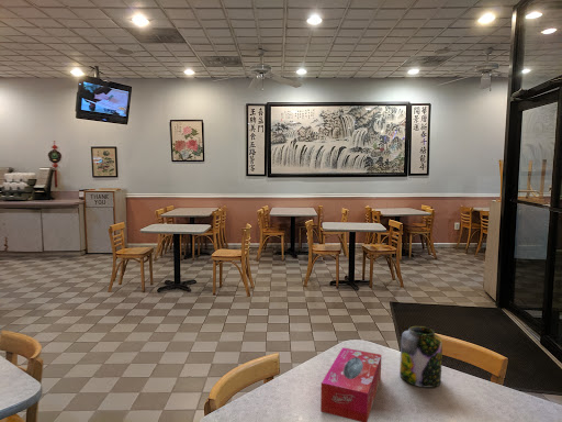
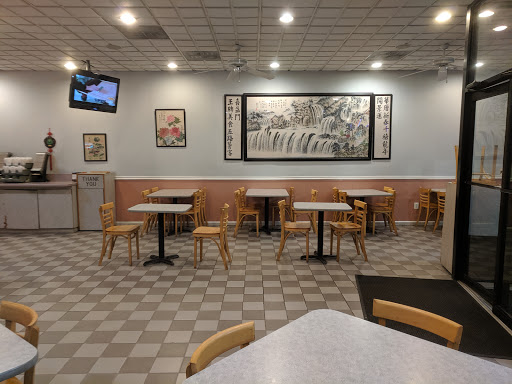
- tissue box [319,346,382,422]
- jar [398,325,443,388]
